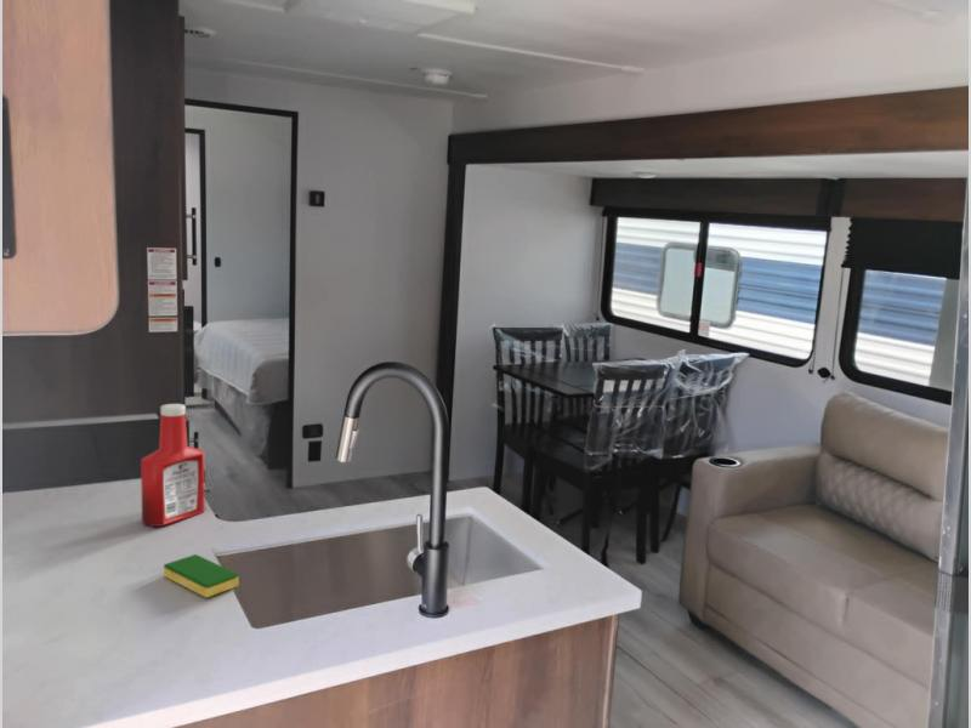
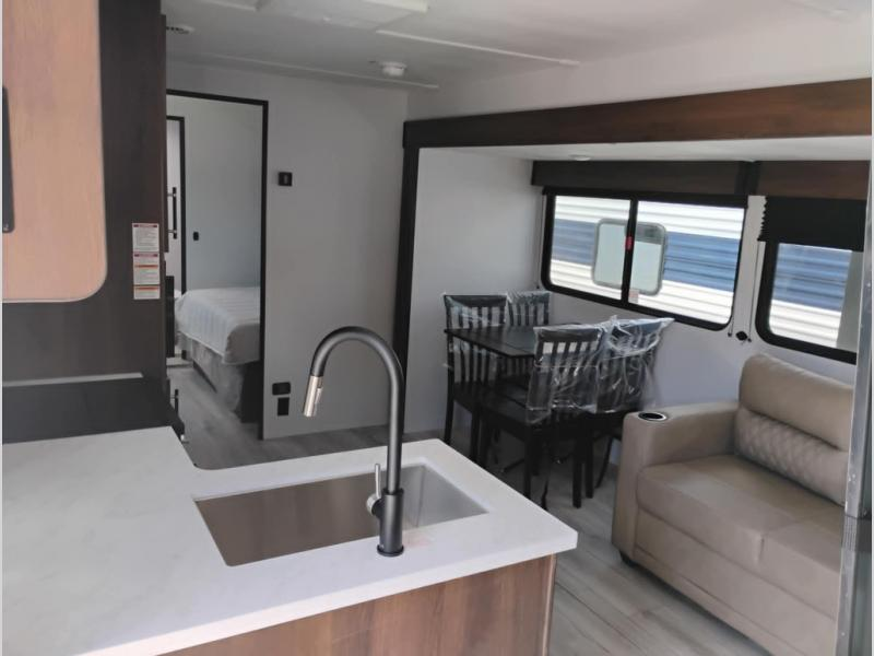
- dish sponge [163,553,239,598]
- soap bottle [140,403,205,528]
